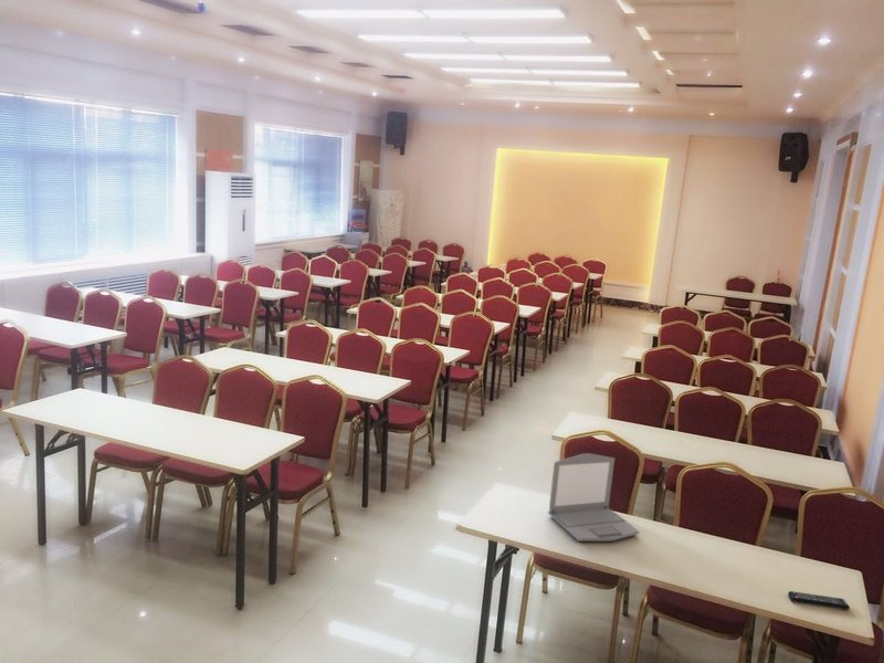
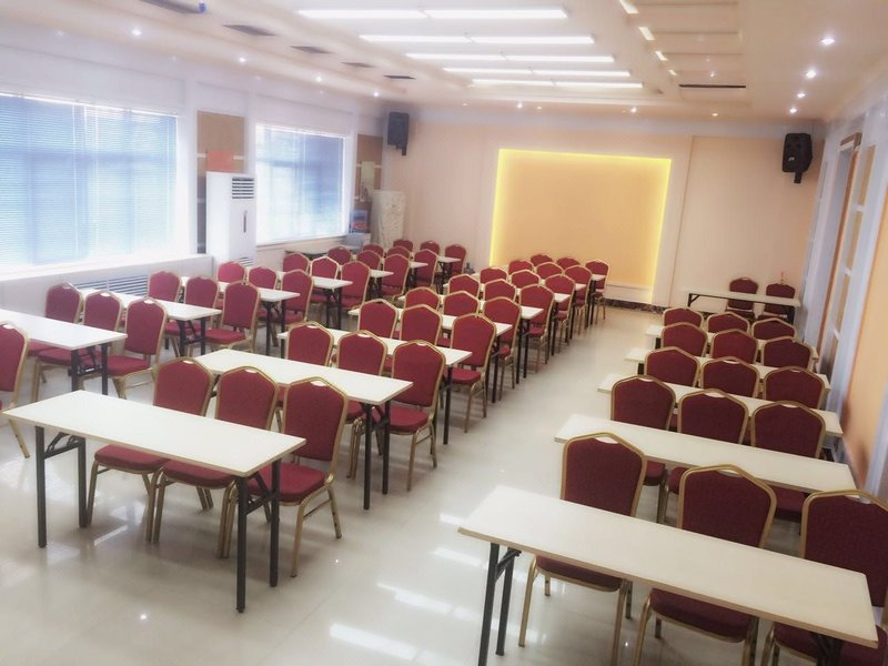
- remote control [787,590,851,610]
- laptop [547,452,641,543]
